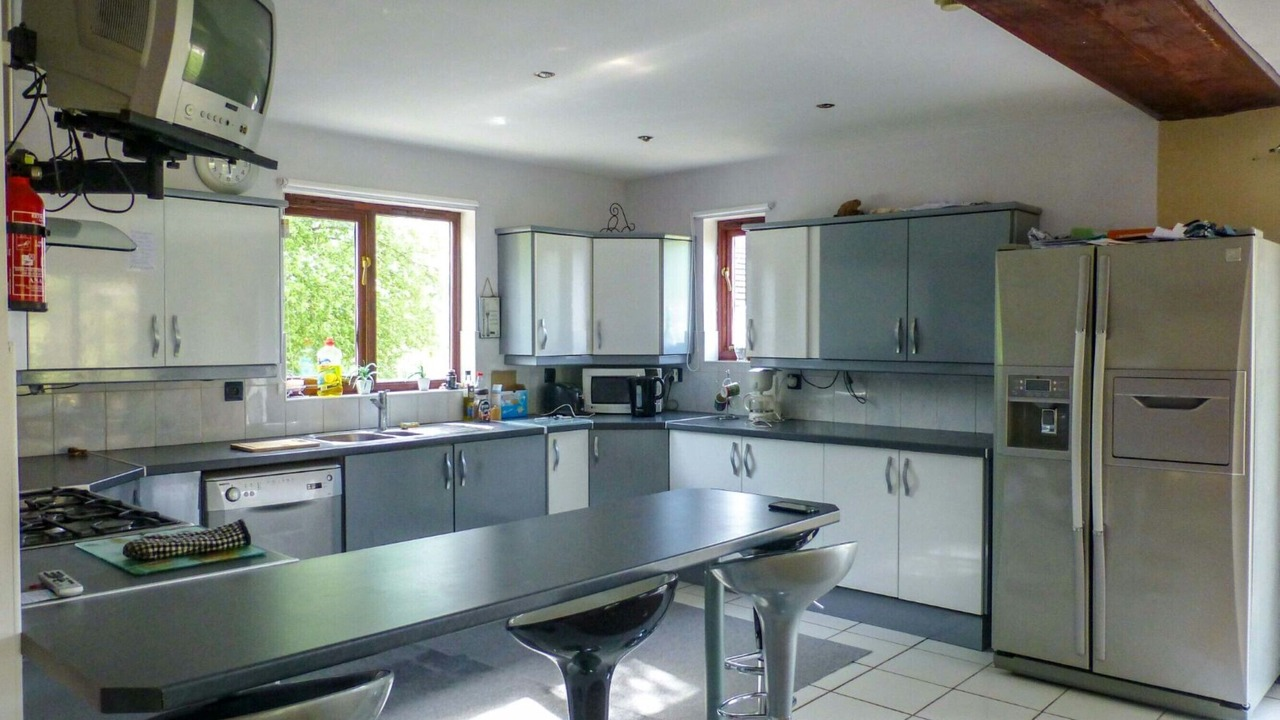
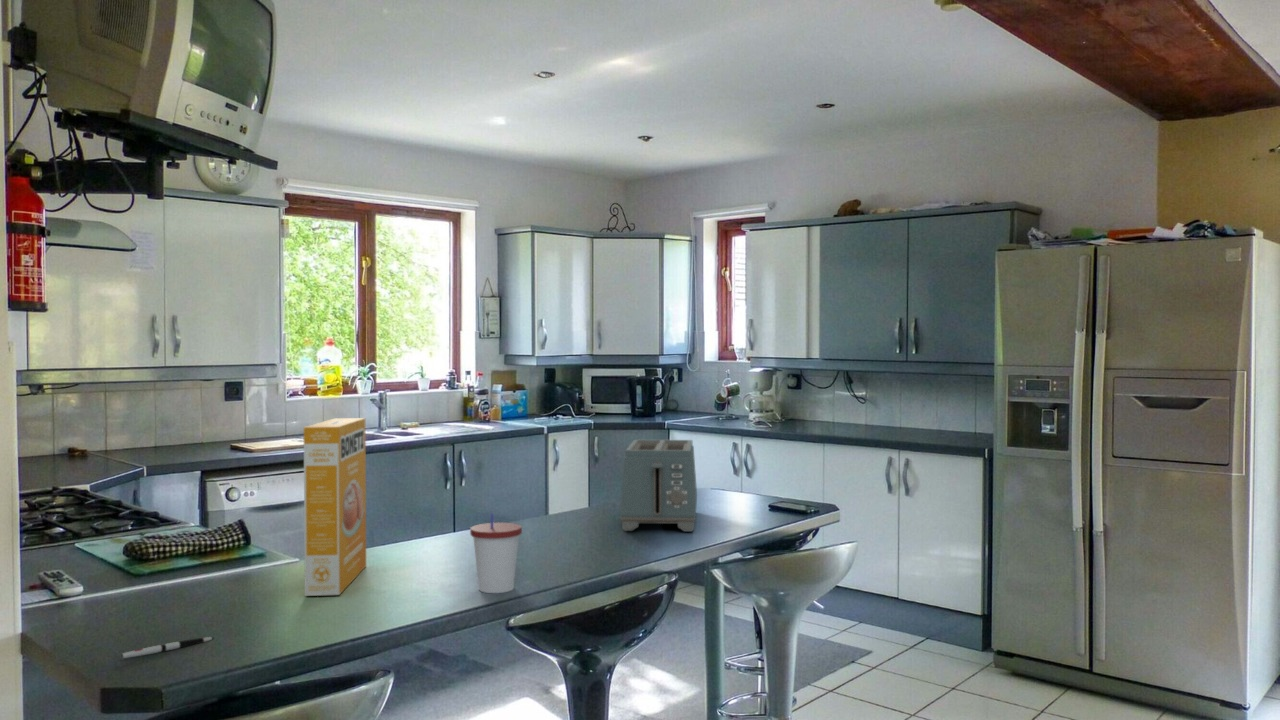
+ cereal box [303,417,367,597]
+ cup [469,512,523,594]
+ pen [120,636,215,659]
+ toaster [619,439,698,533]
